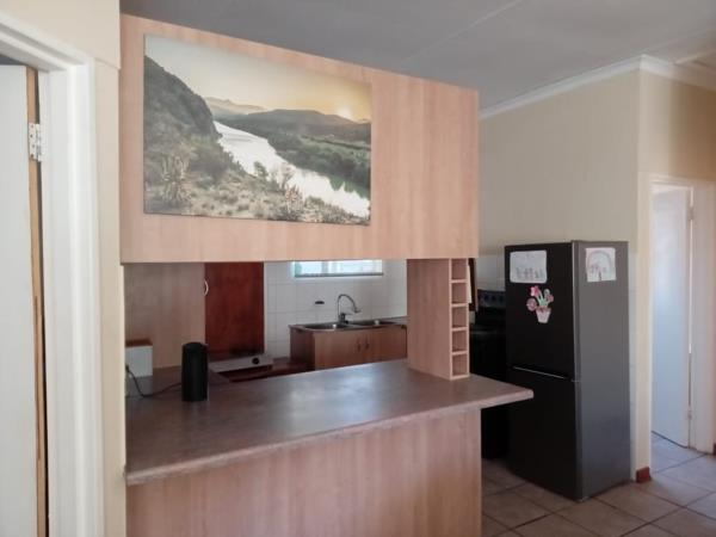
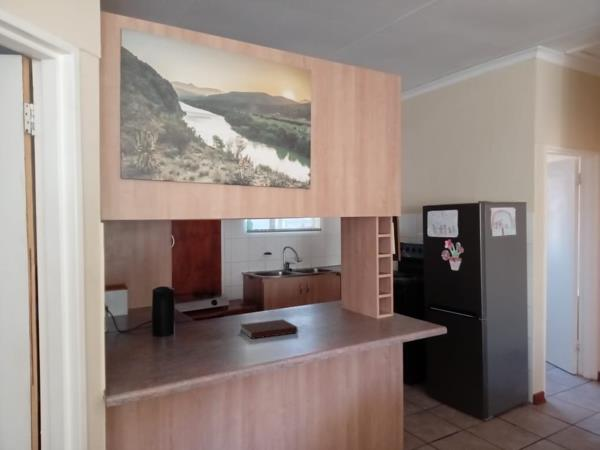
+ notebook [239,318,299,340]
